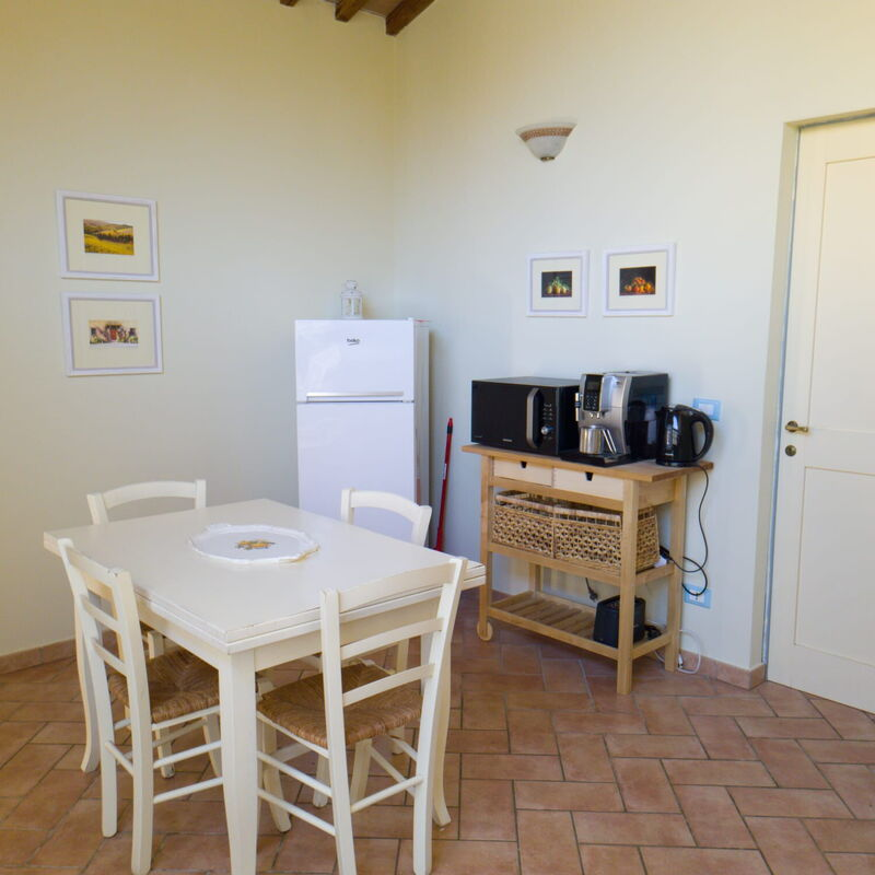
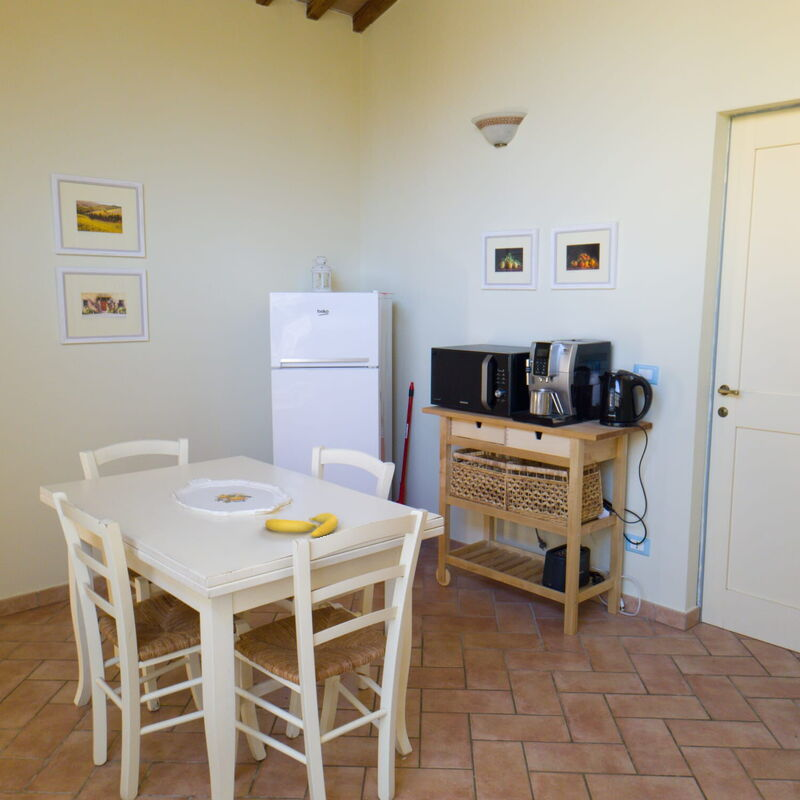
+ banana [264,512,339,538]
